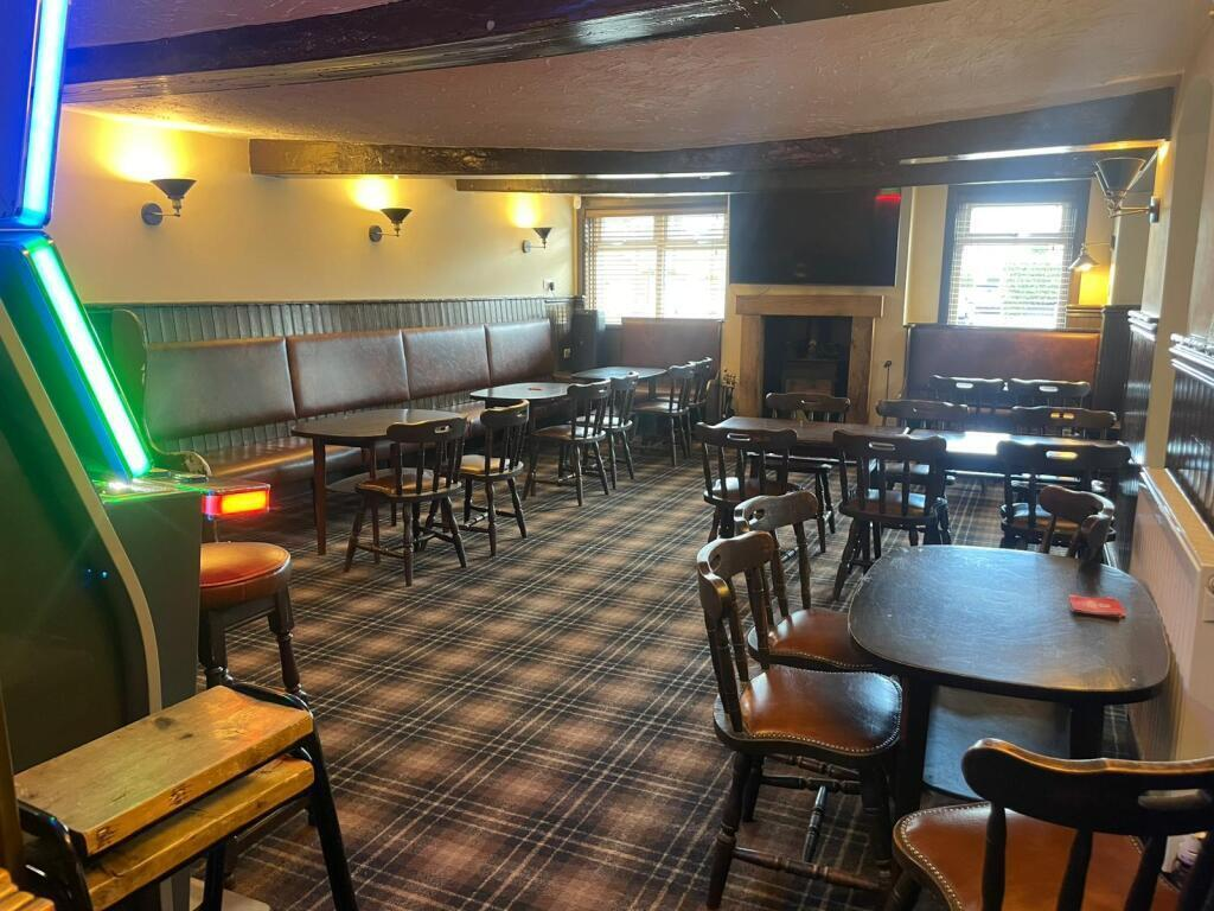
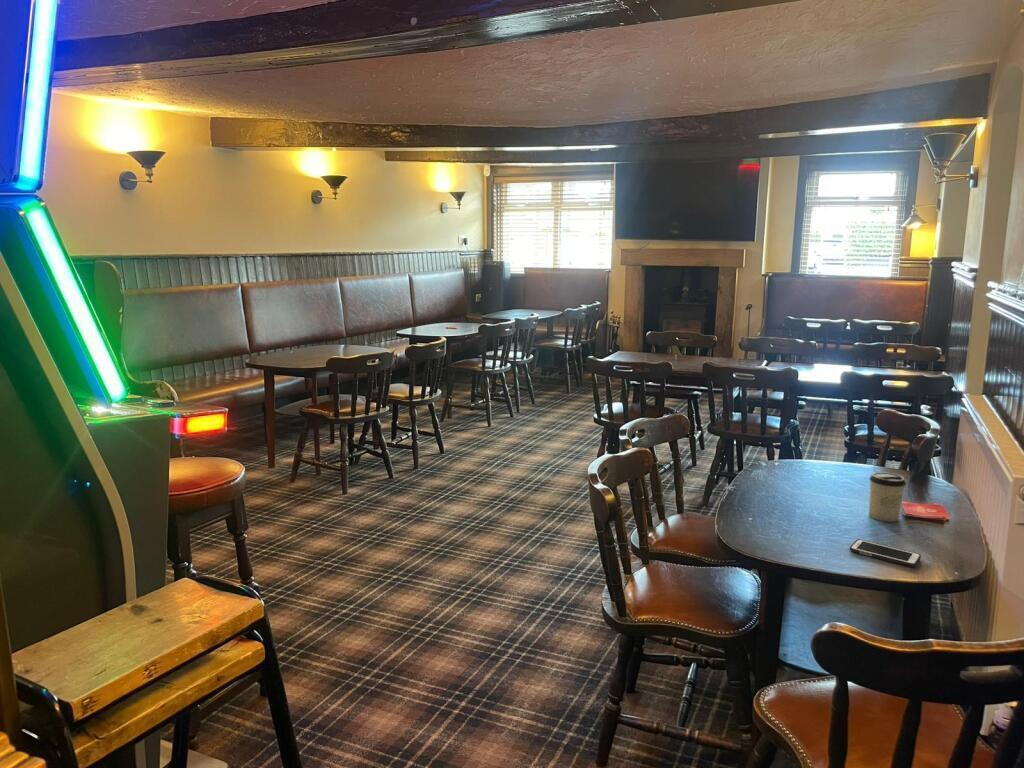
+ cup [868,471,907,523]
+ cell phone [849,538,922,568]
